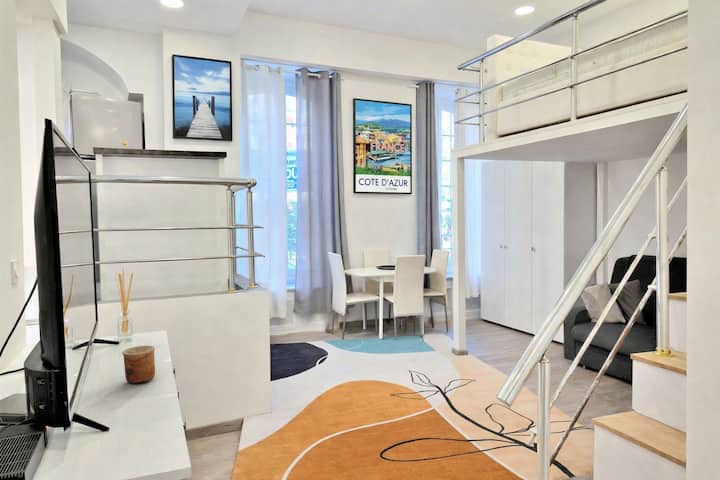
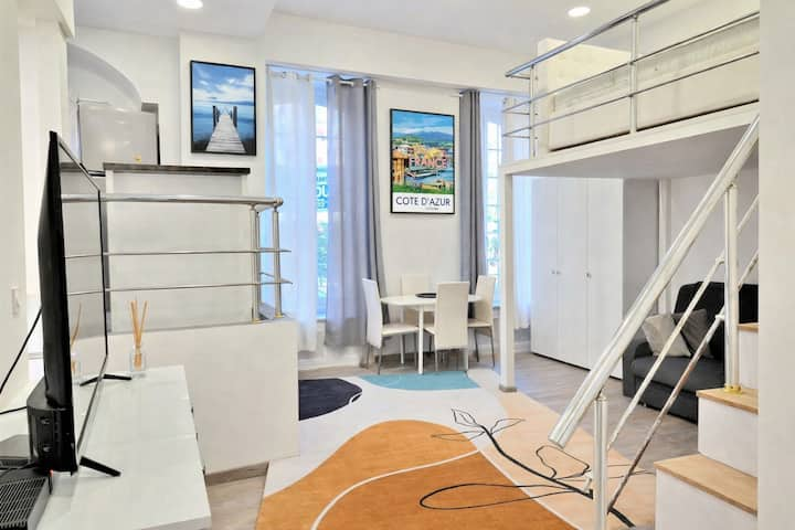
- cup [121,345,156,384]
